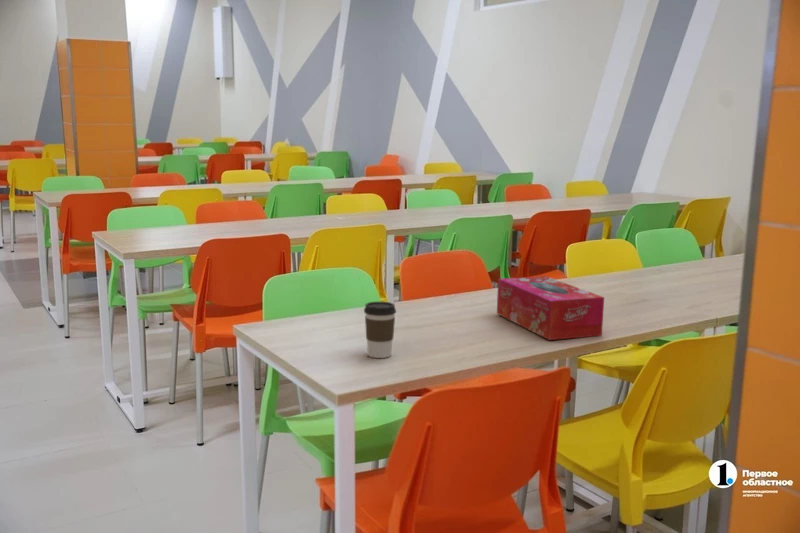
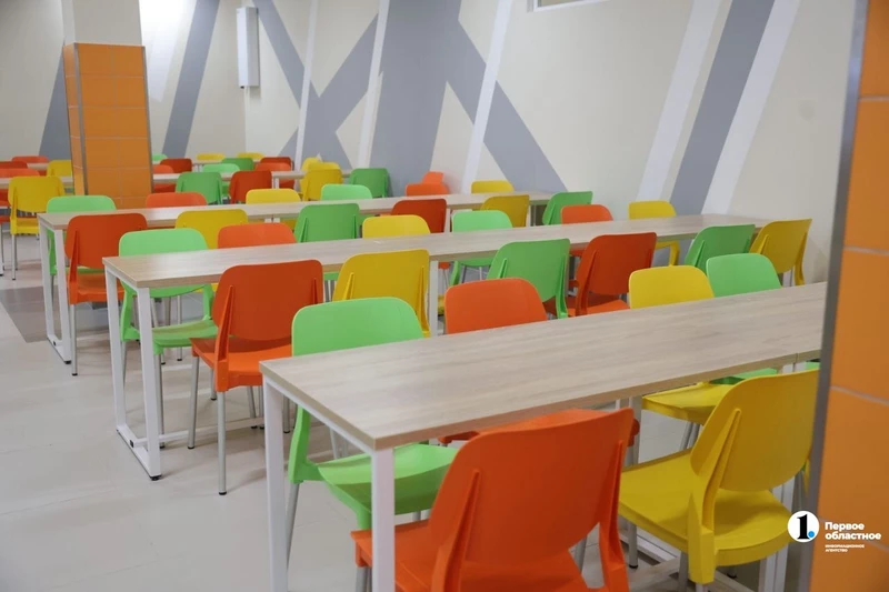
- coffee cup [363,301,397,359]
- tissue box [496,275,605,341]
